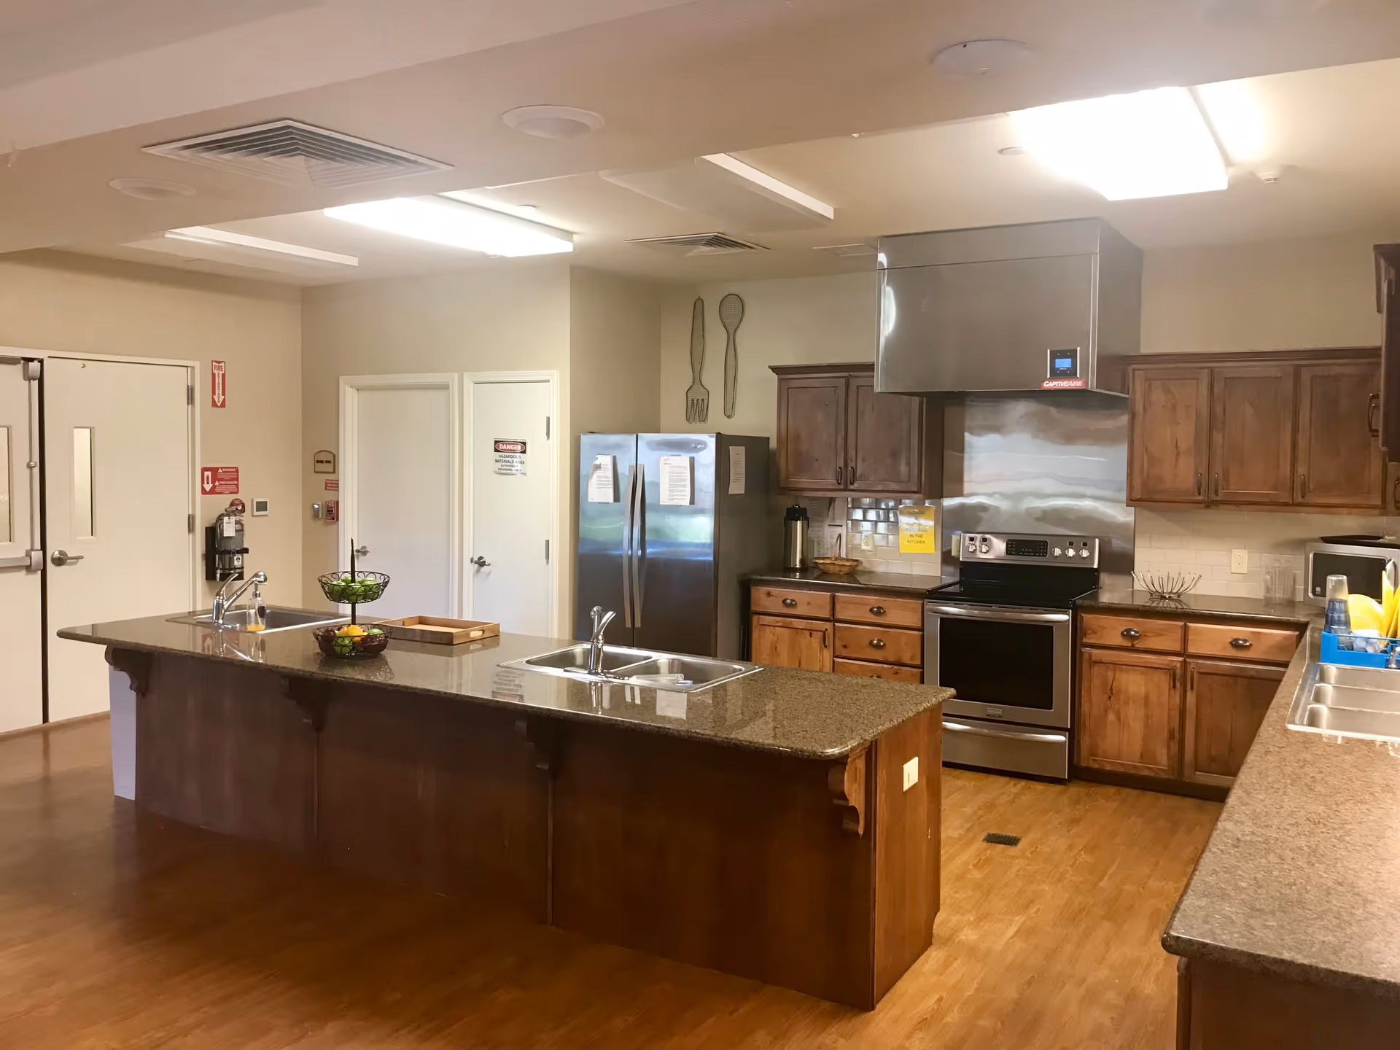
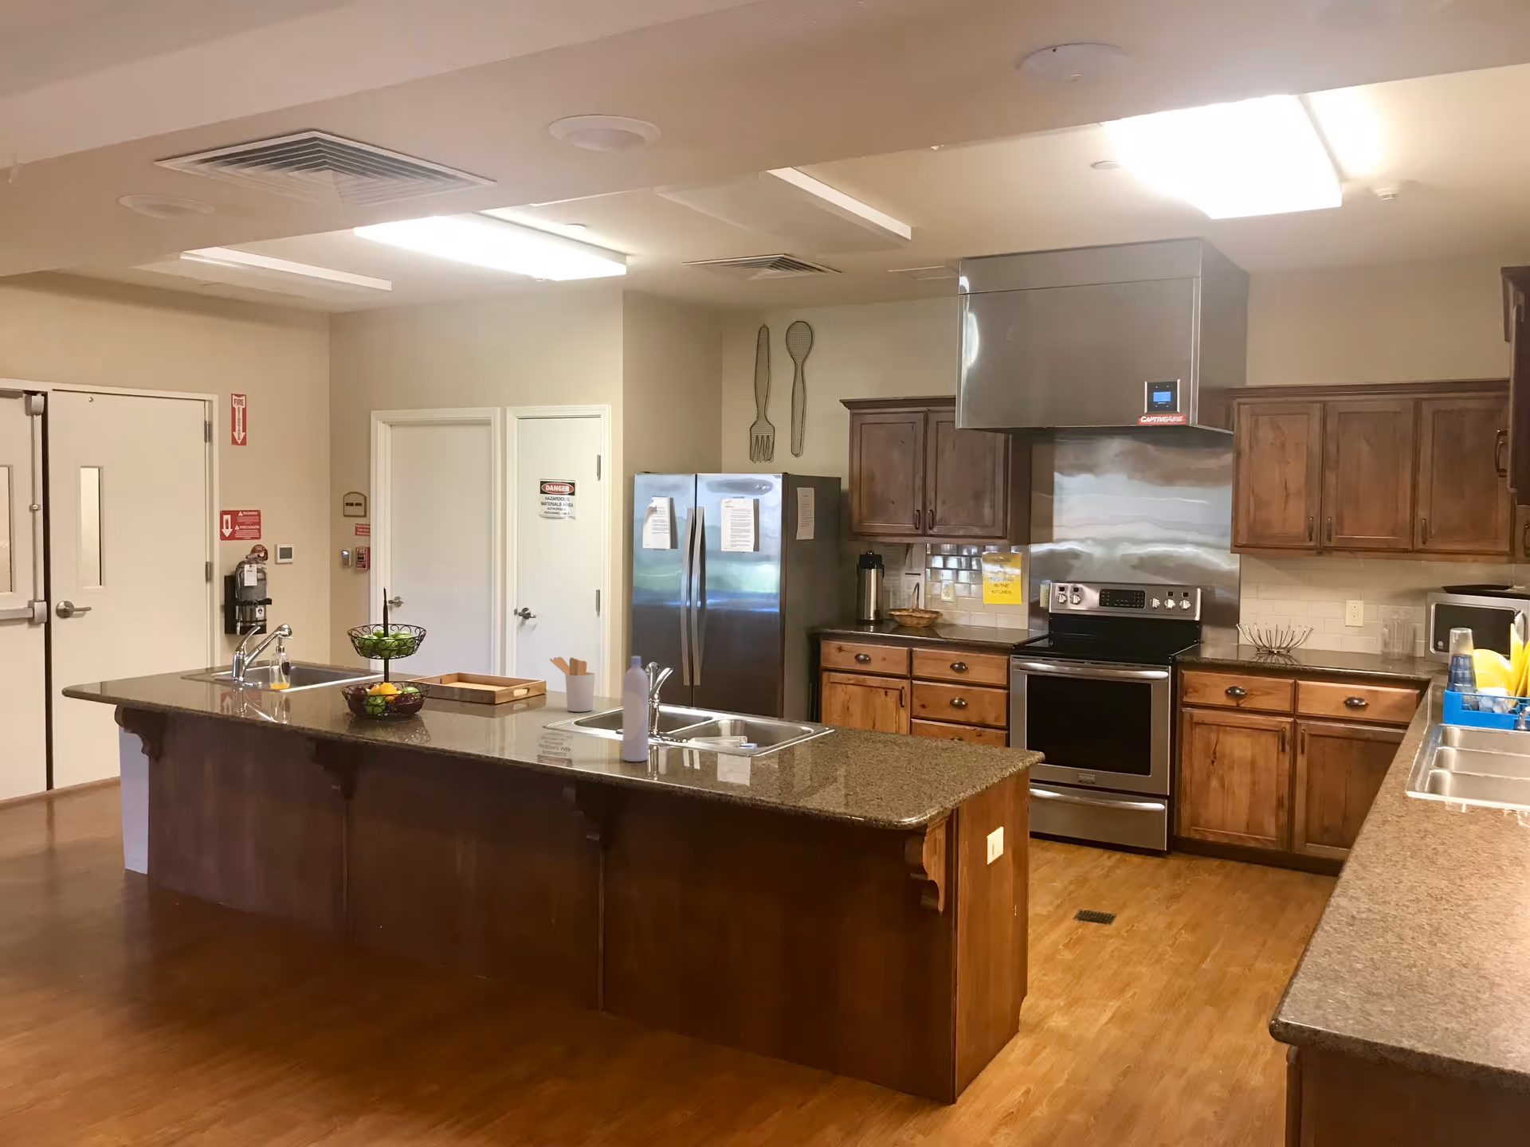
+ bottle [622,655,649,763]
+ utensil holder [549,657,595,712]
